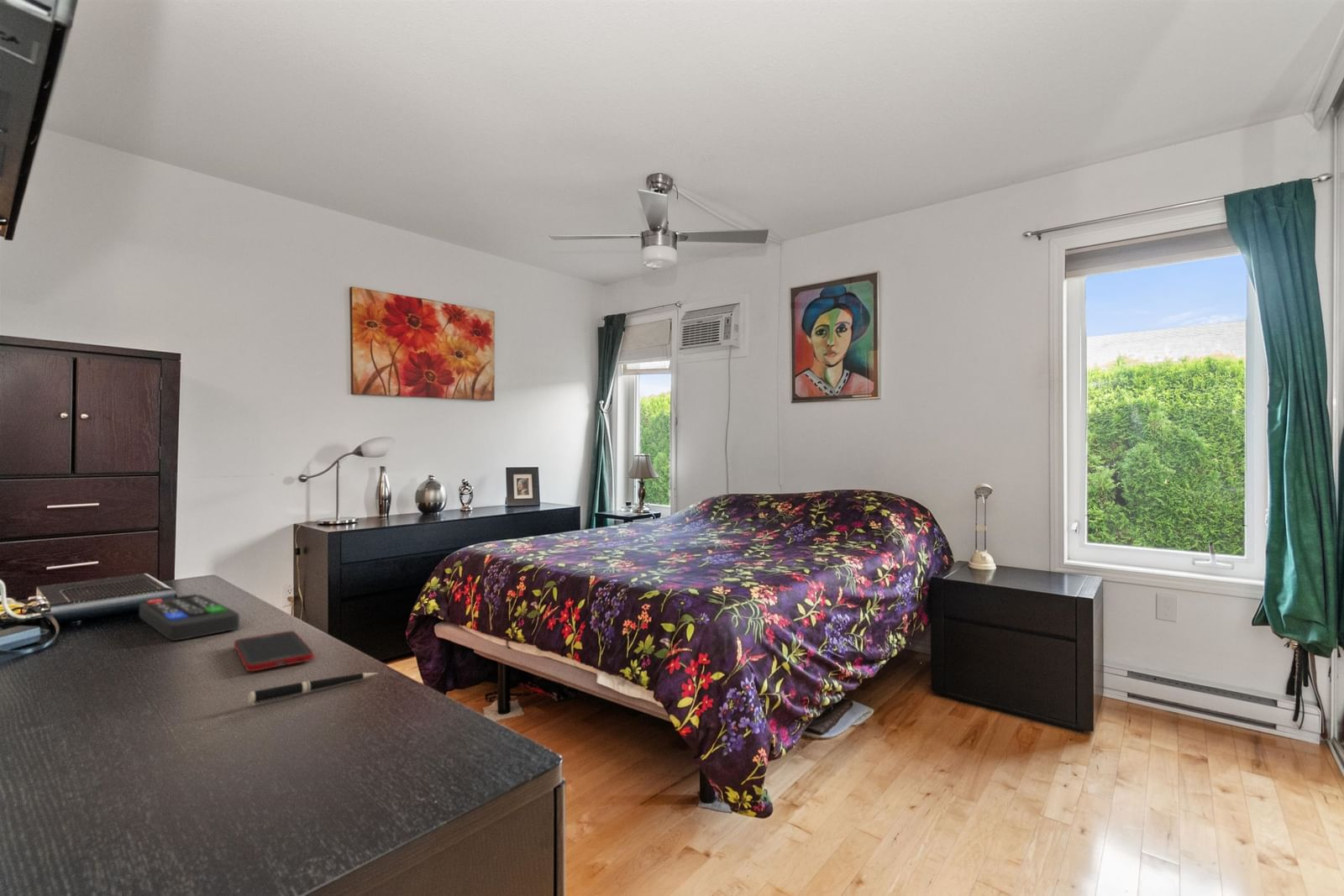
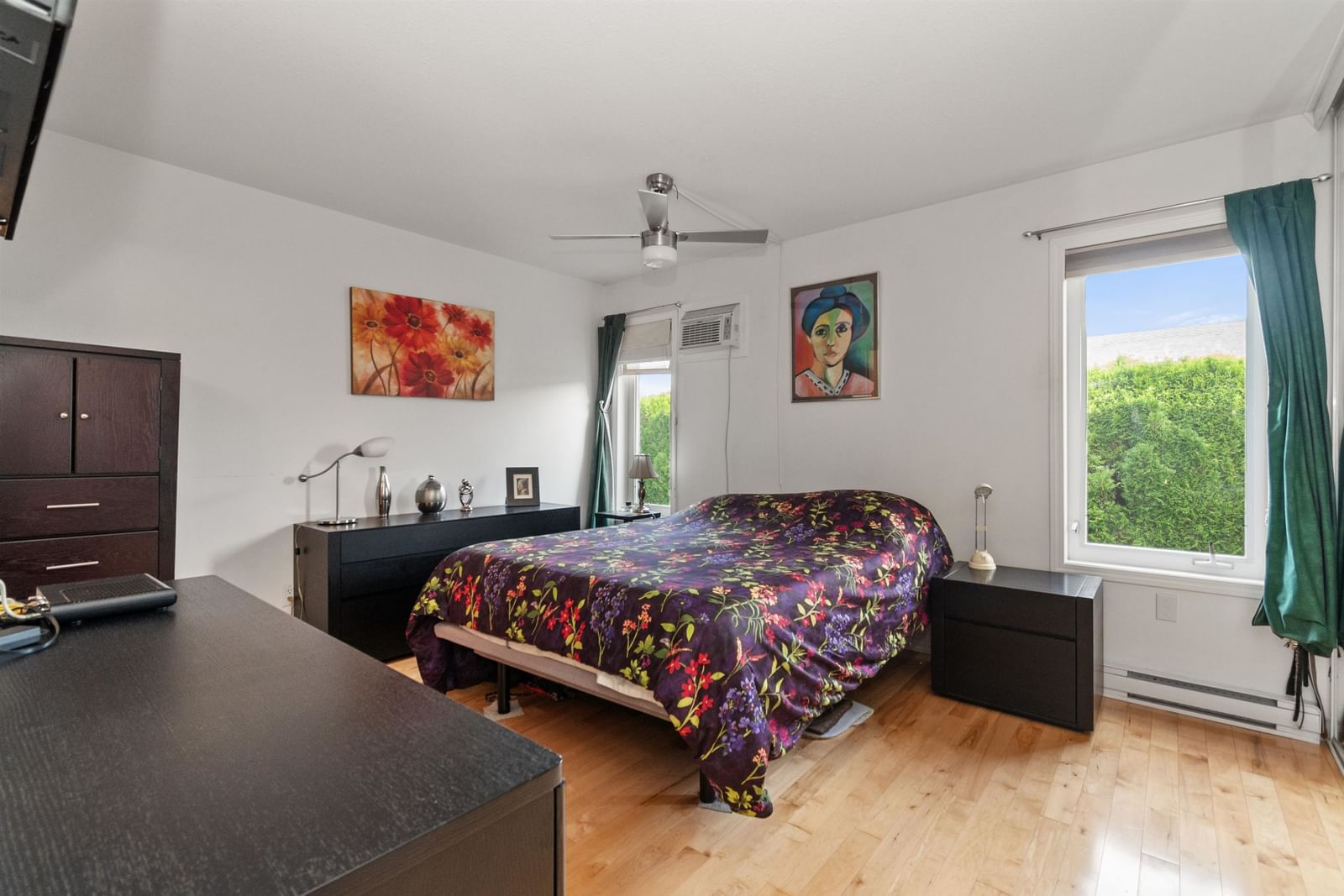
- pen [247,672,379,706]
- cell phone [234,630,314,673]
- remote control [139,593,240,642]
